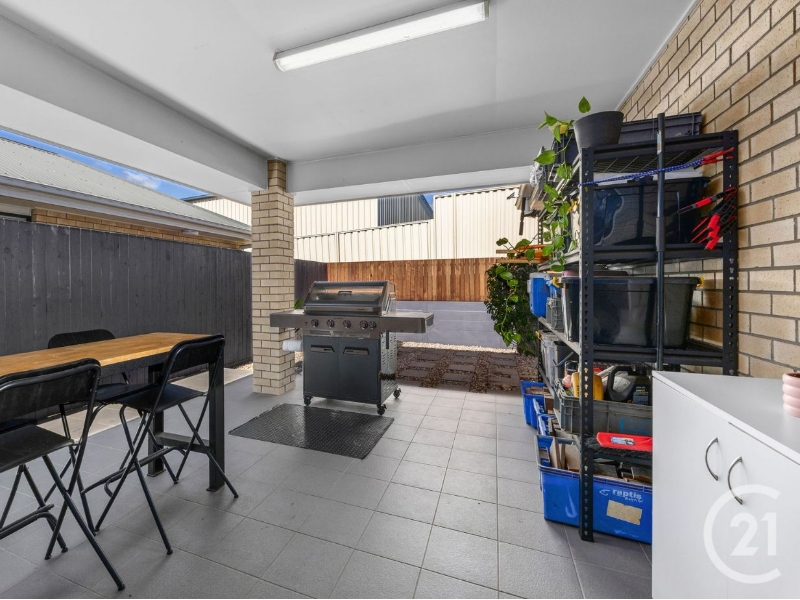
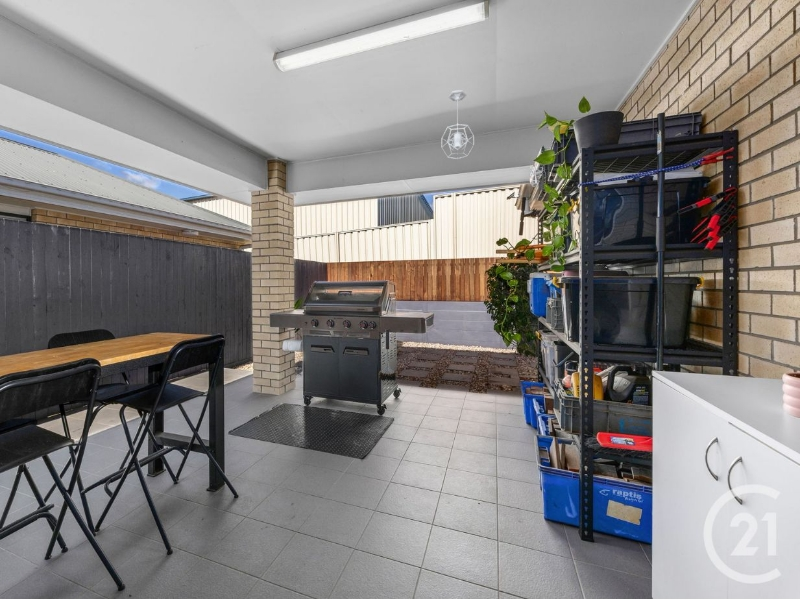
+ pendant light [440,89,475,160]
